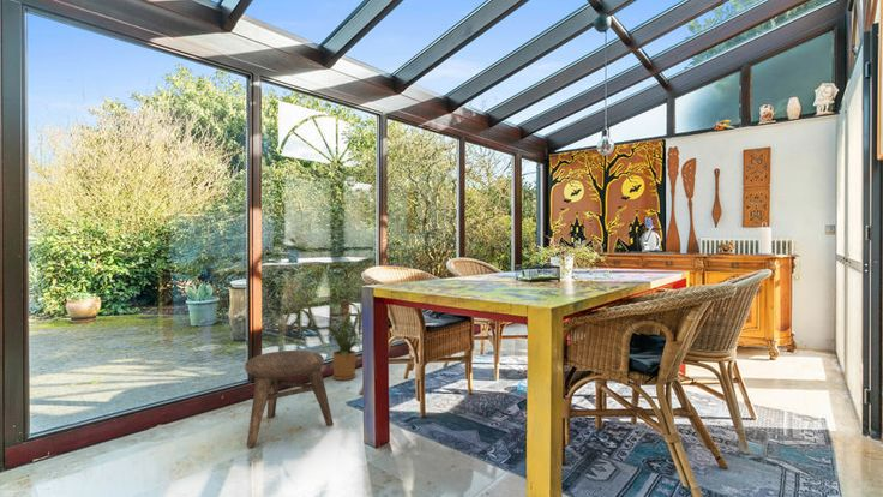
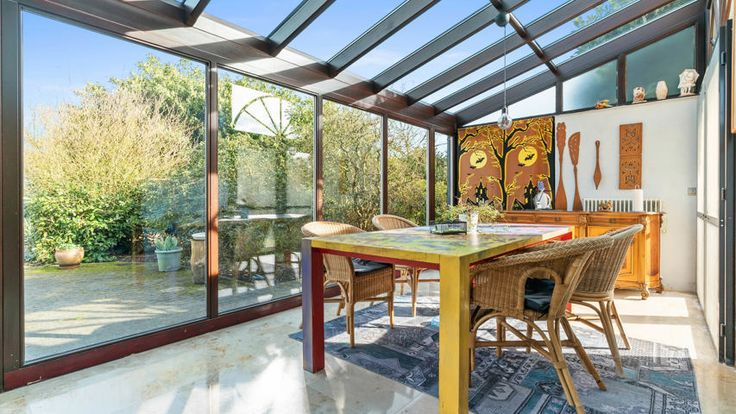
- stool [244,349,335,448]
- house plant [322,310,360,382]
